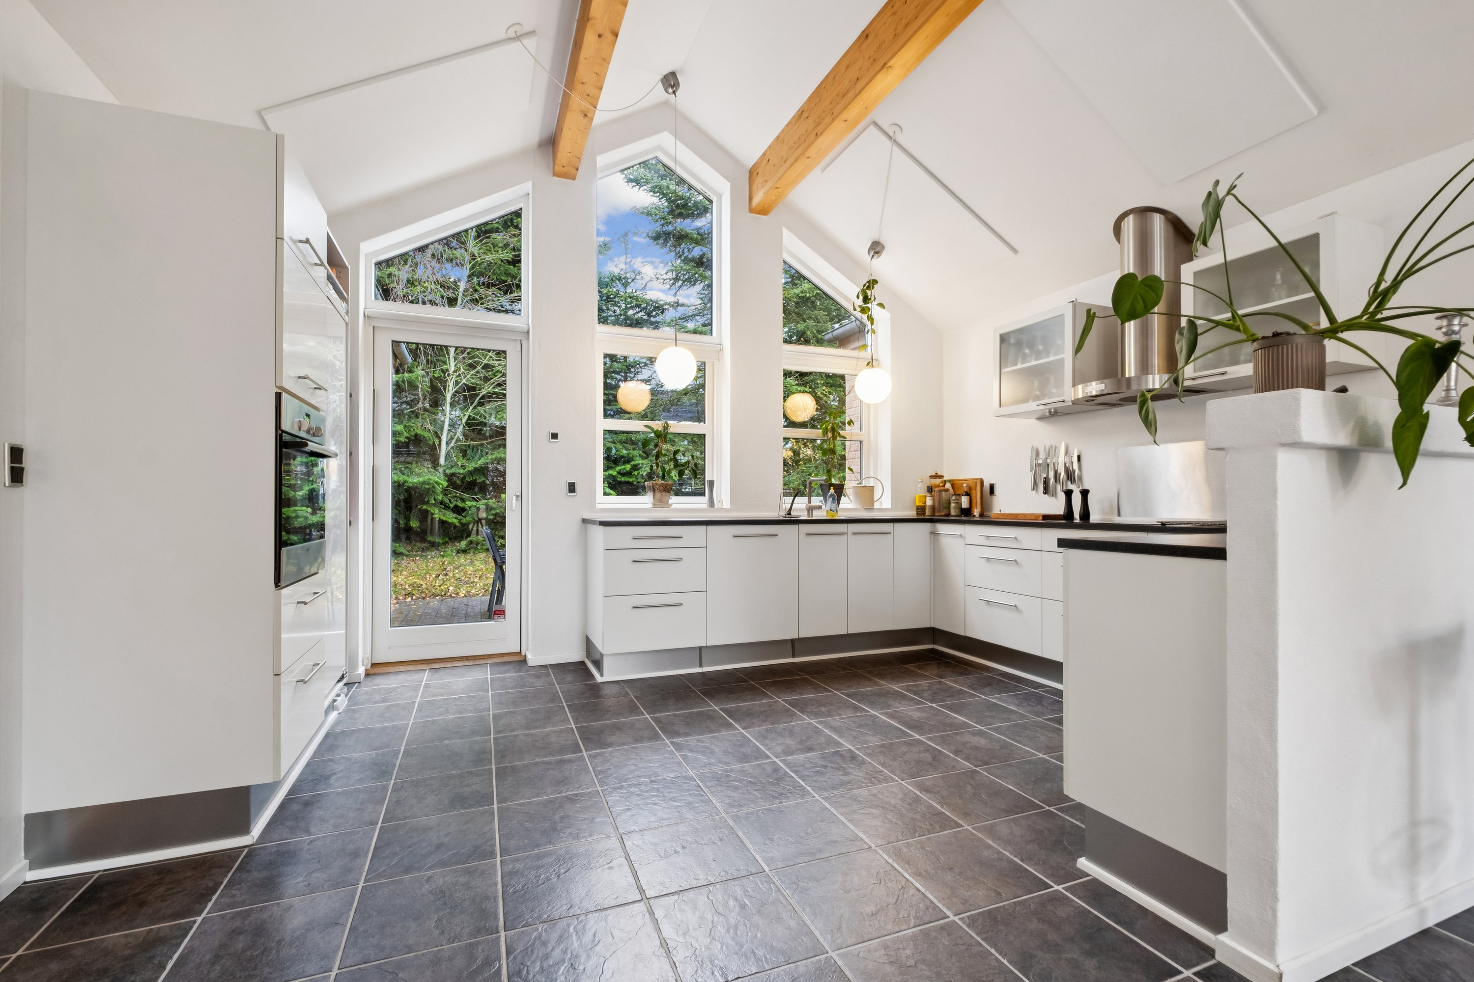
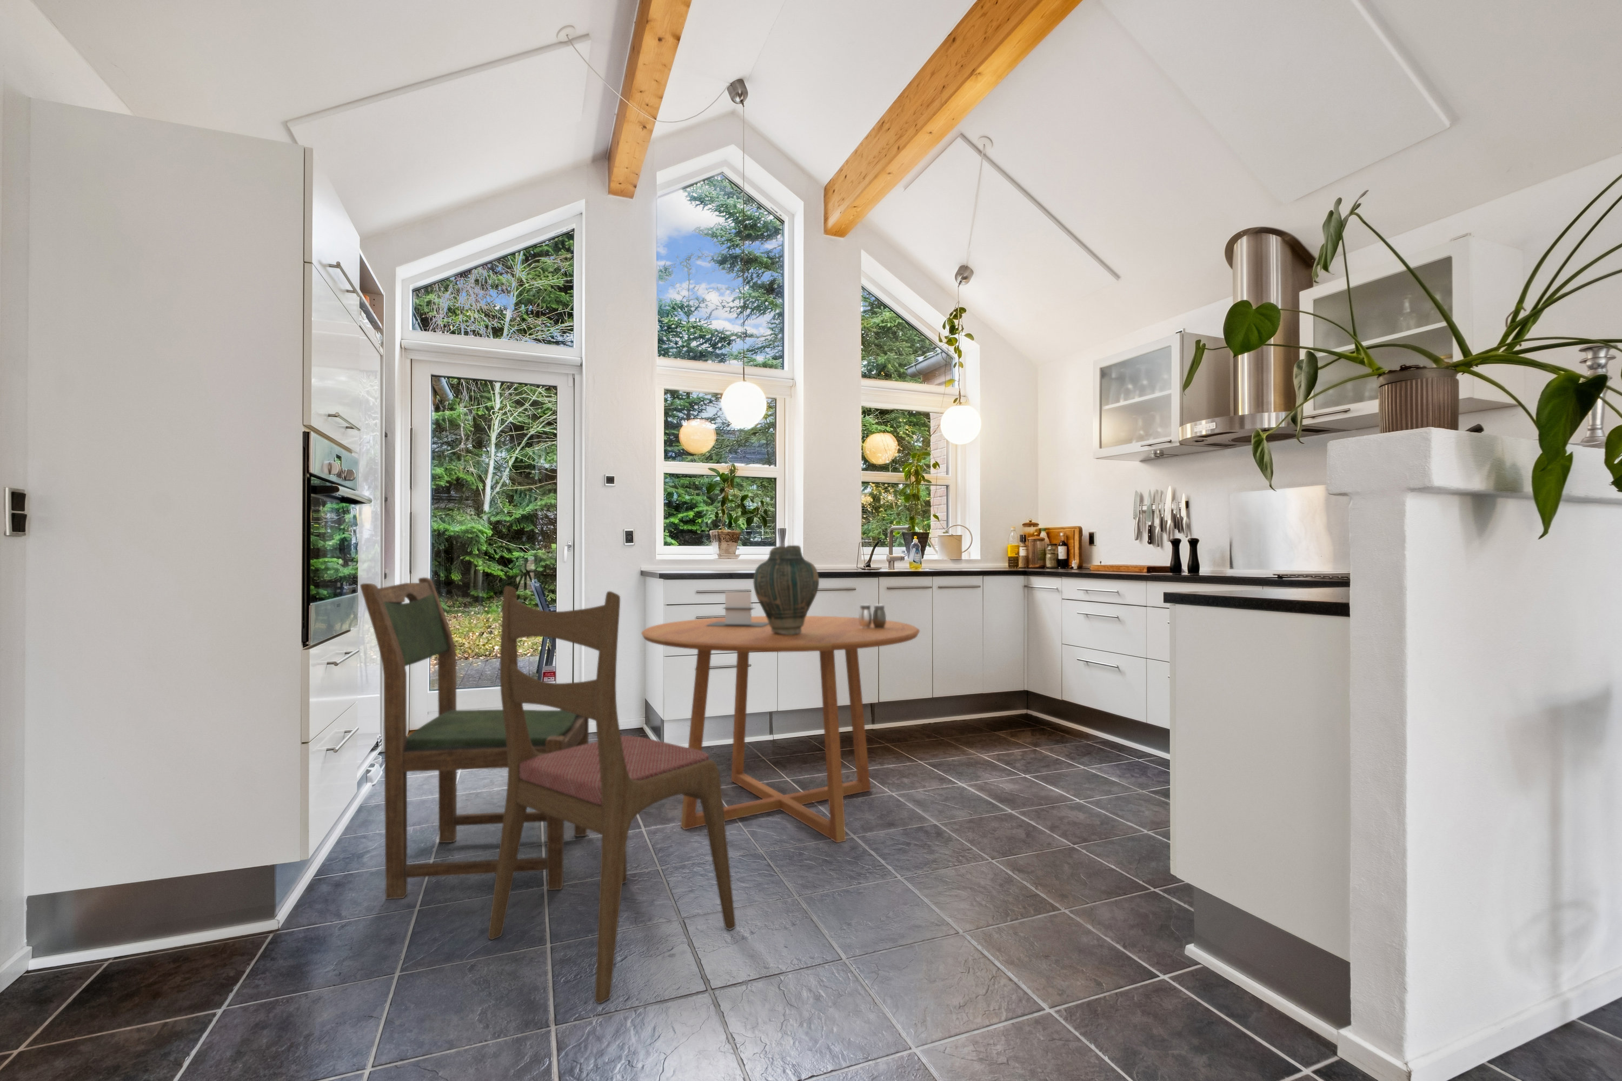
+ dining chair [488,585,736,1004]
+ salt and pepper shaker [858,603,887,629]
+ dining chair [360,577,589,900]
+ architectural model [707,591,769,626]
+ dining table [641,615,920,843]
+ vase [753,545,819,635]
